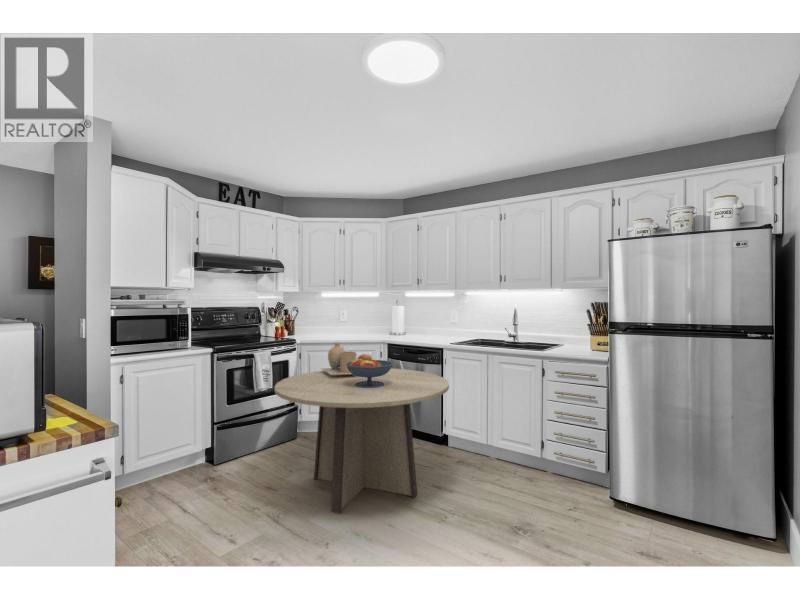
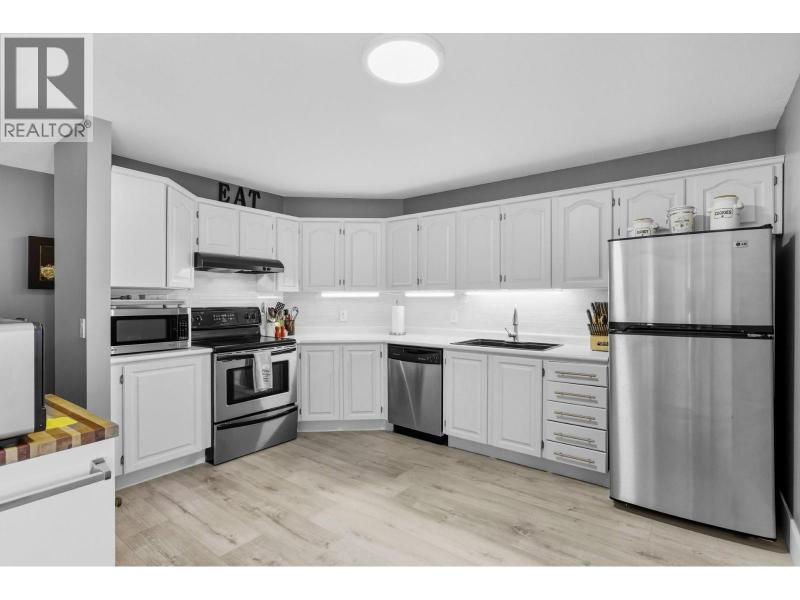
- dining table [273,367,450,515]
- fruit bowl [346,353,394,388]
- vase [321,342,358,375]
